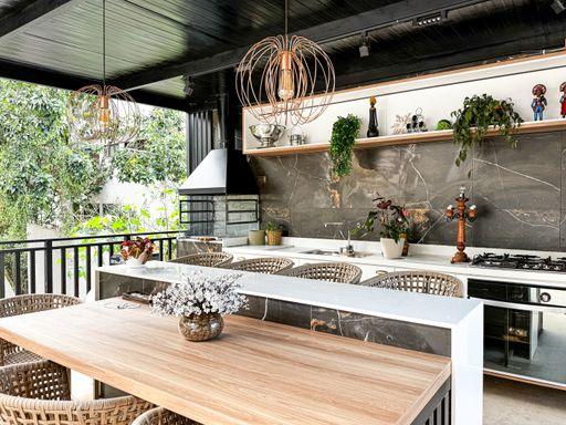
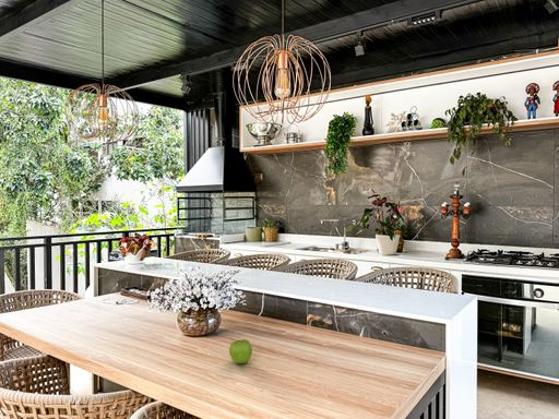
+ fruit [228,338,253,364]
